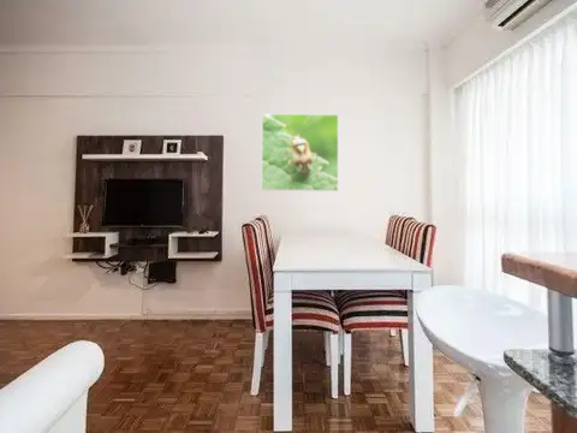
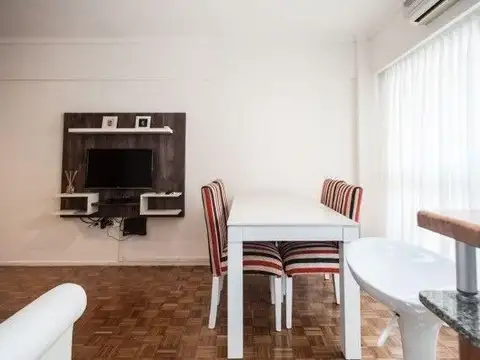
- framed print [261,113,339,192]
